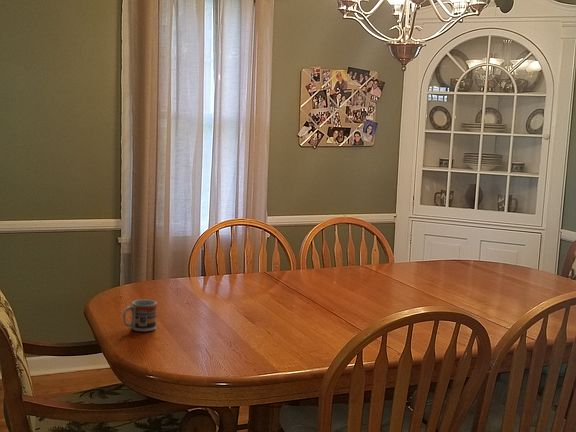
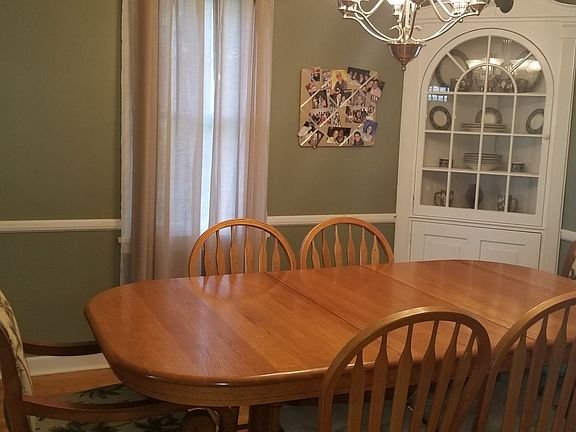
- cup [122,299,158,332]
